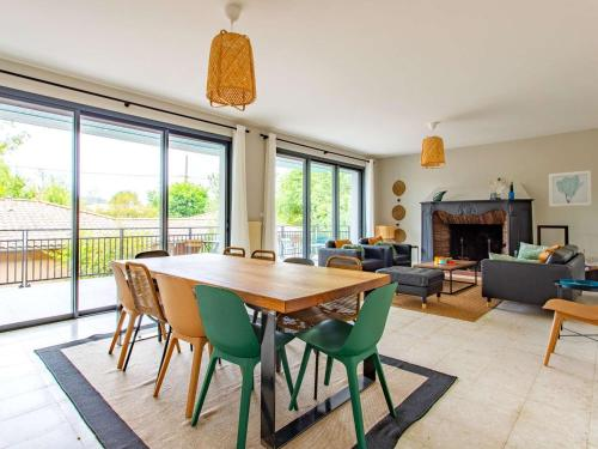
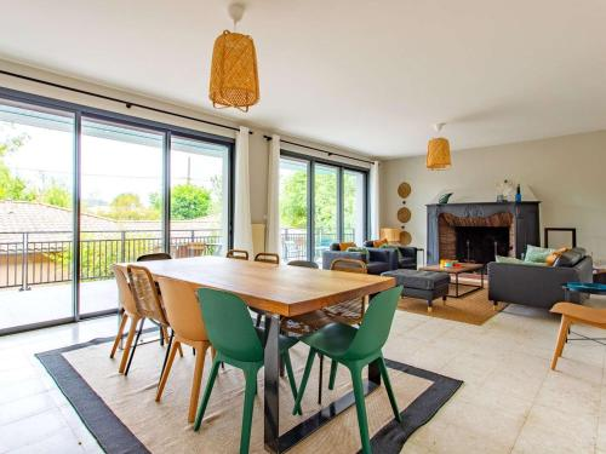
- wall art [548,169,592,208]
